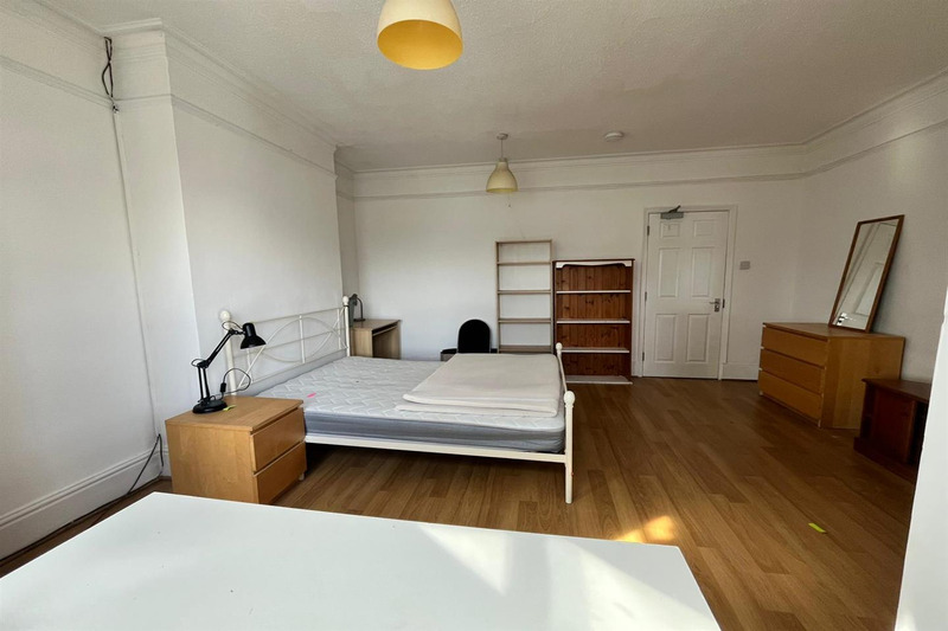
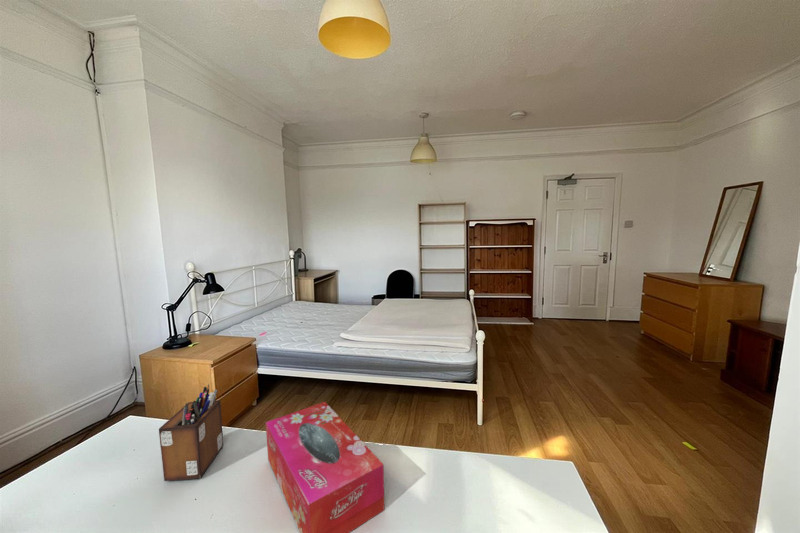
+ tissue box [265,401,385,533]
+ desk organizer [158,383,224,482]
